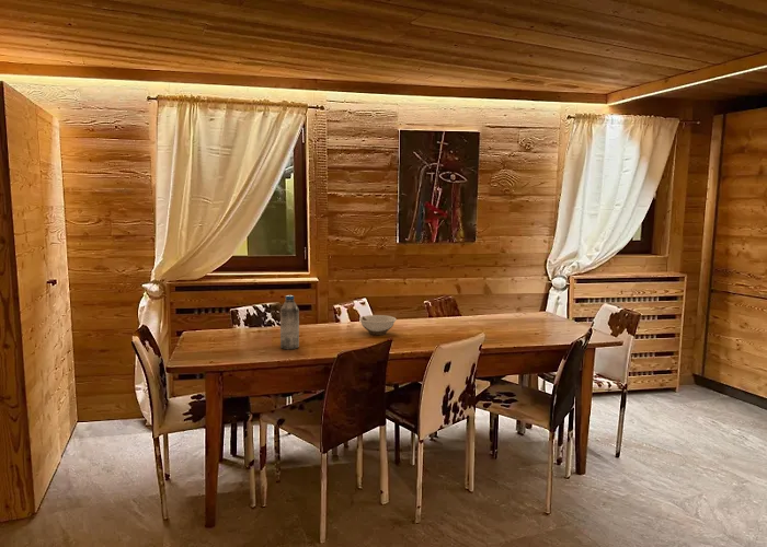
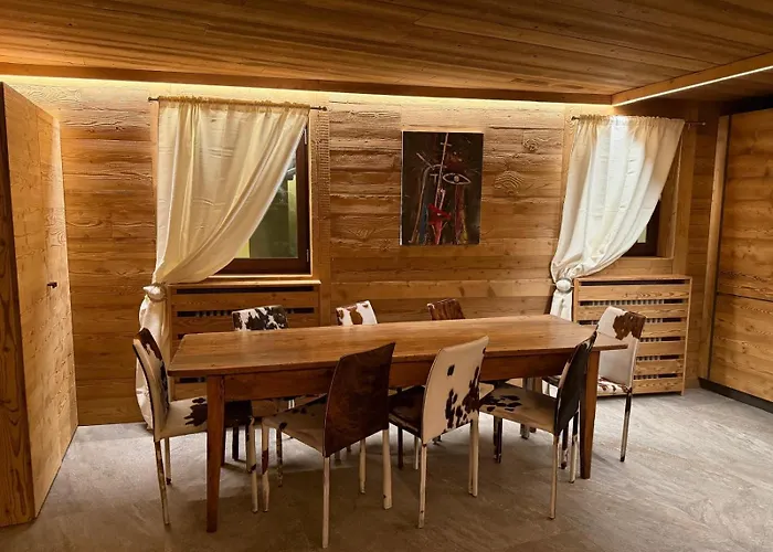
- bowl [358,314,398,336]
- water bottle [279,294,300,350]
